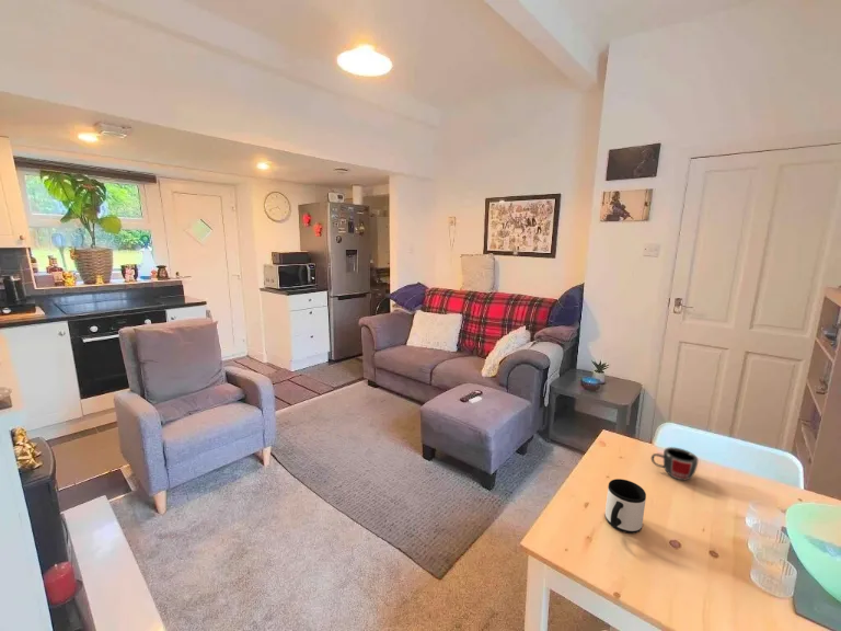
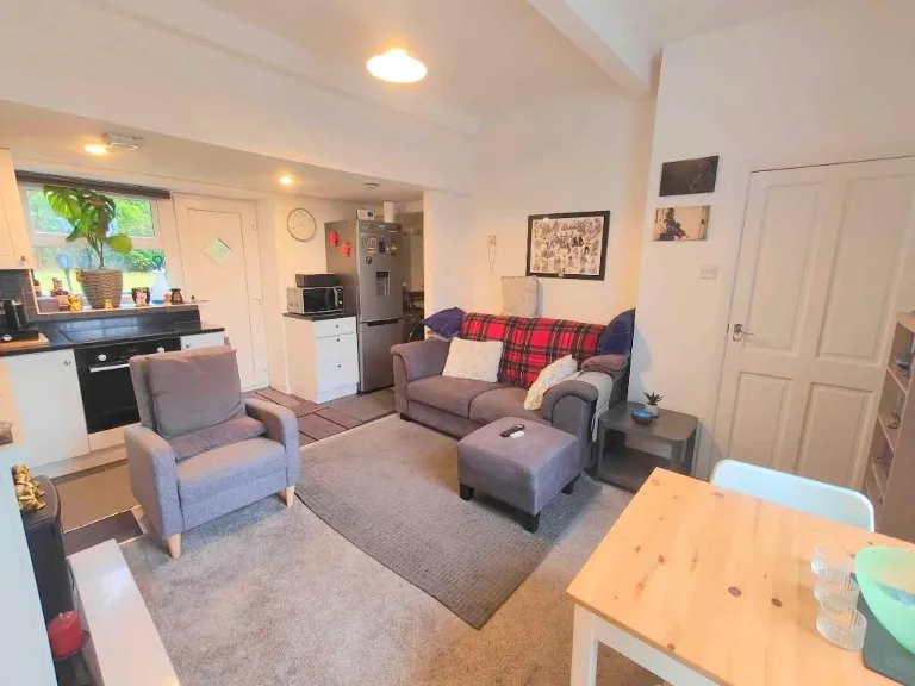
- mug [604,478,647,535]
- mug [650,446,700,481]
